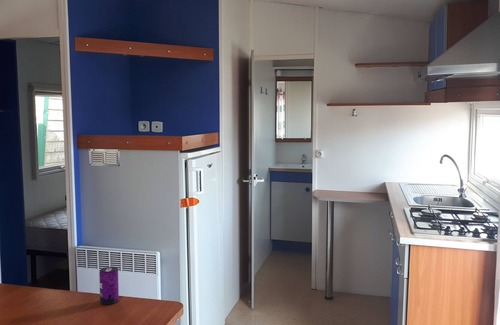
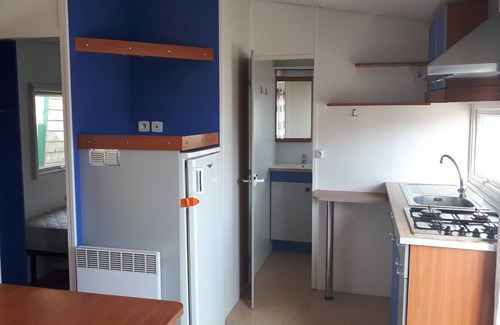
- beverage can [98,266,120,305]
